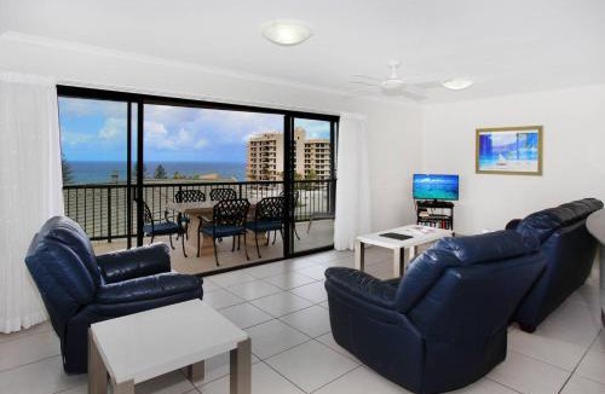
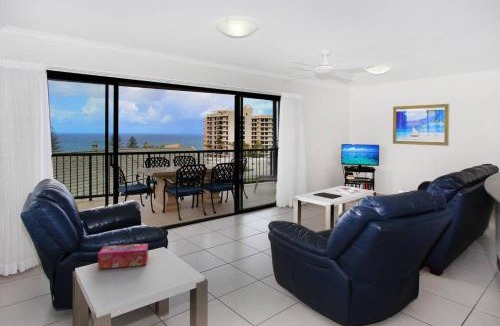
+ tissue box [97,243,149,270]
